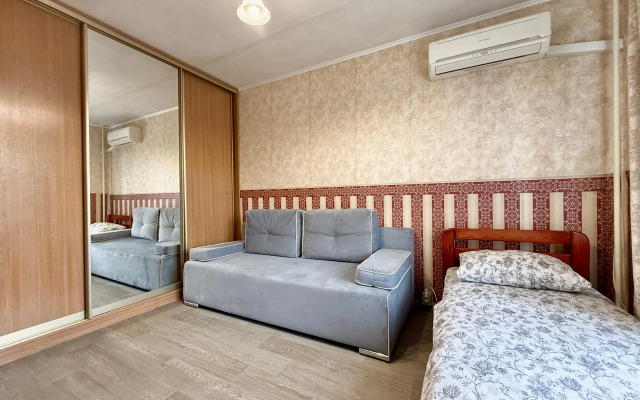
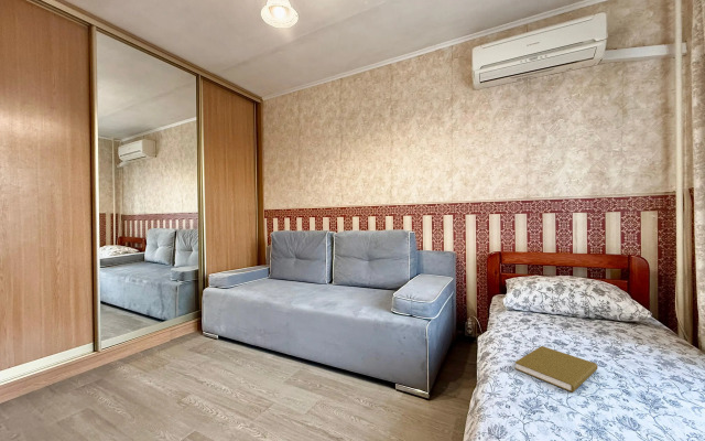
+ book [513,345,598,394]
